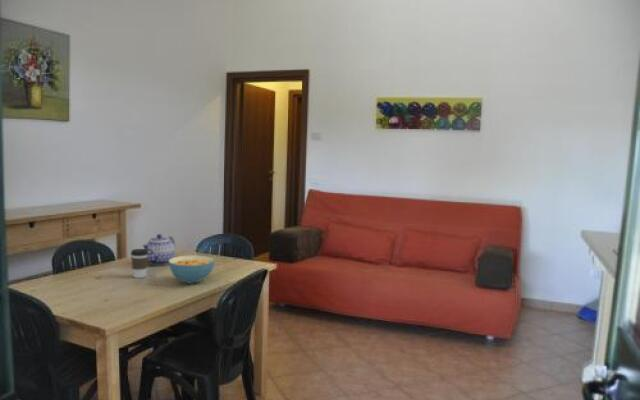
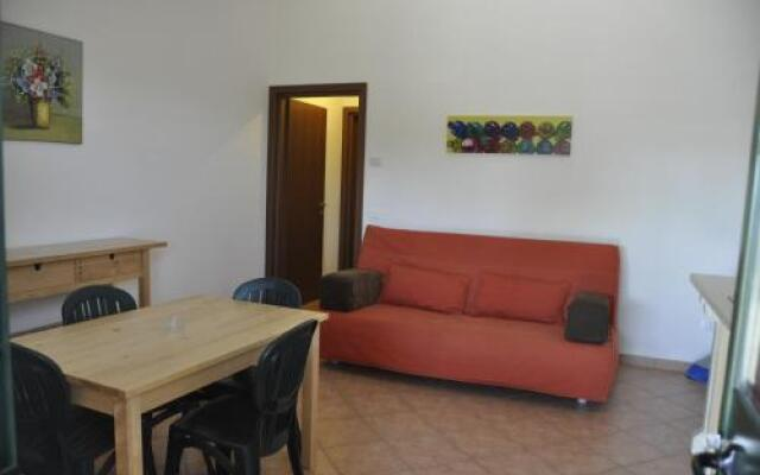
- coffee cup [130,248,148,279]
- teapot [142,233,176,266]
- cereal bowl [168,254,216,285]
